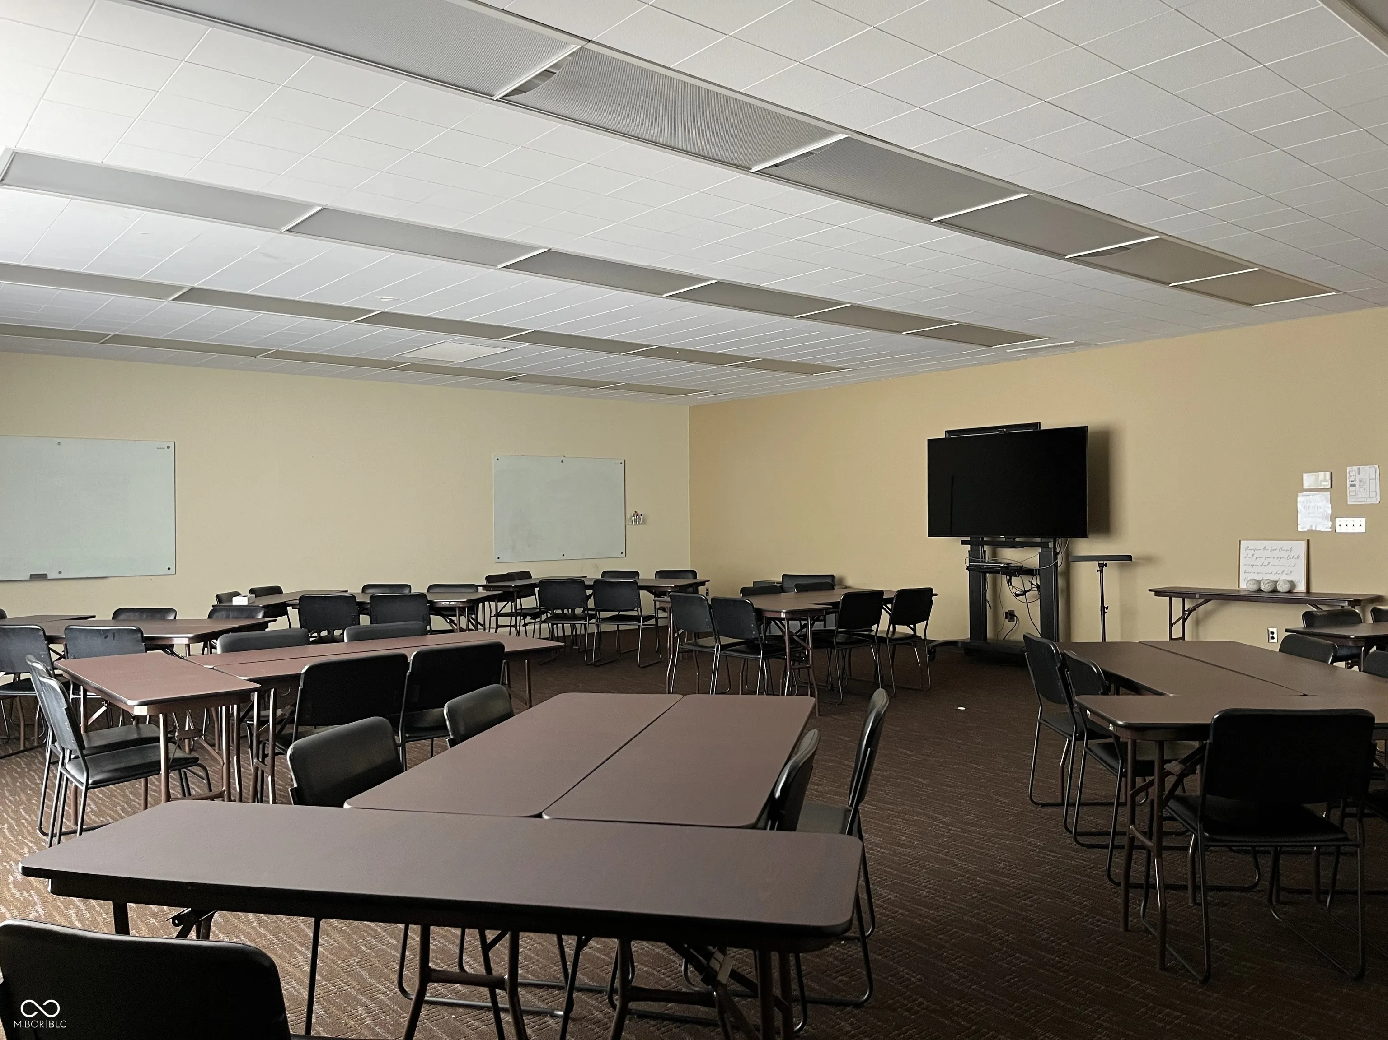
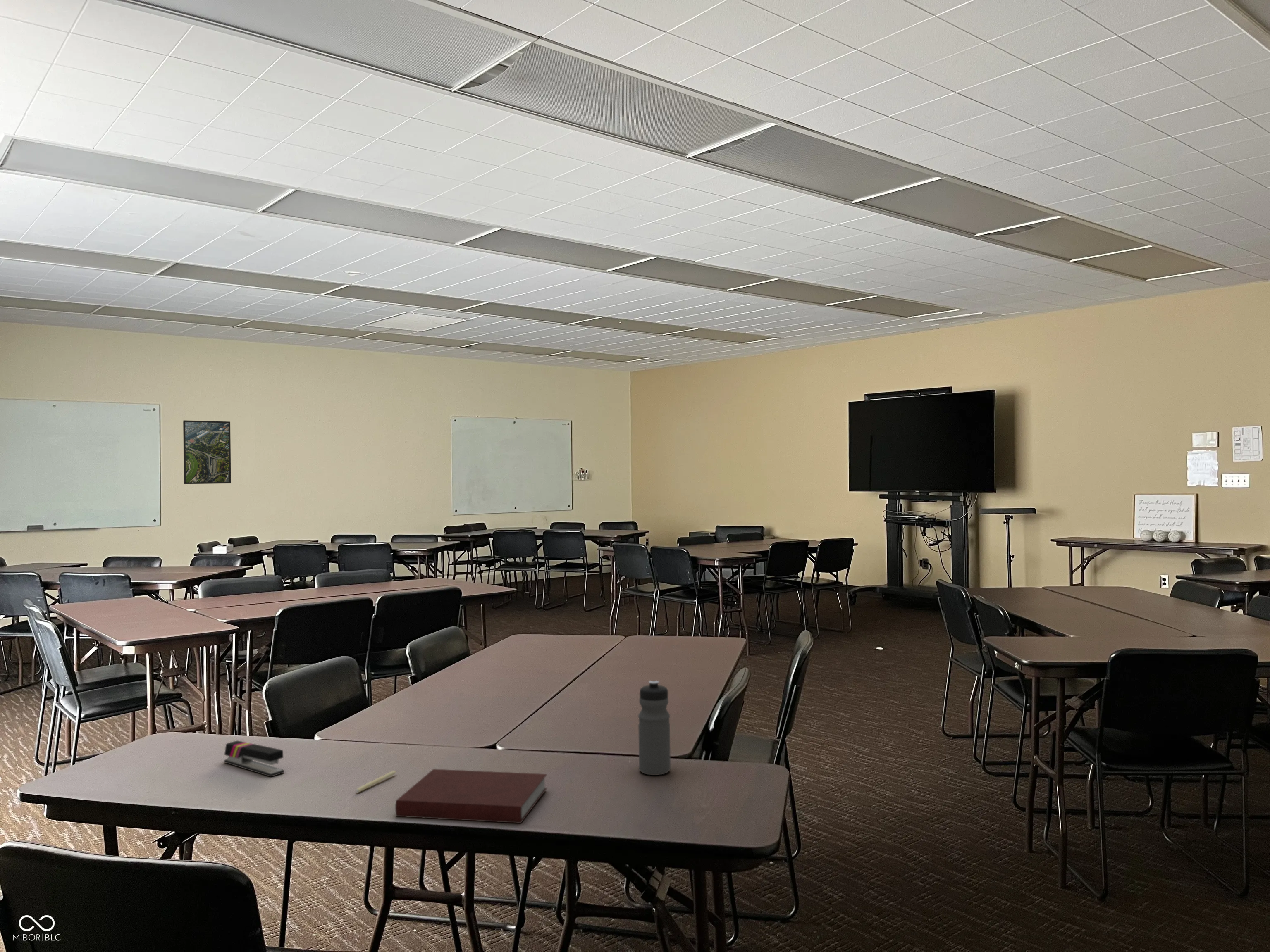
+ stapler [224,740,285,777]
+ notebook [395,769,547,823]
+ pencil [355,771,397,793]
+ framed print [183,420,232,484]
+ water bottle [638,680,671,776]
